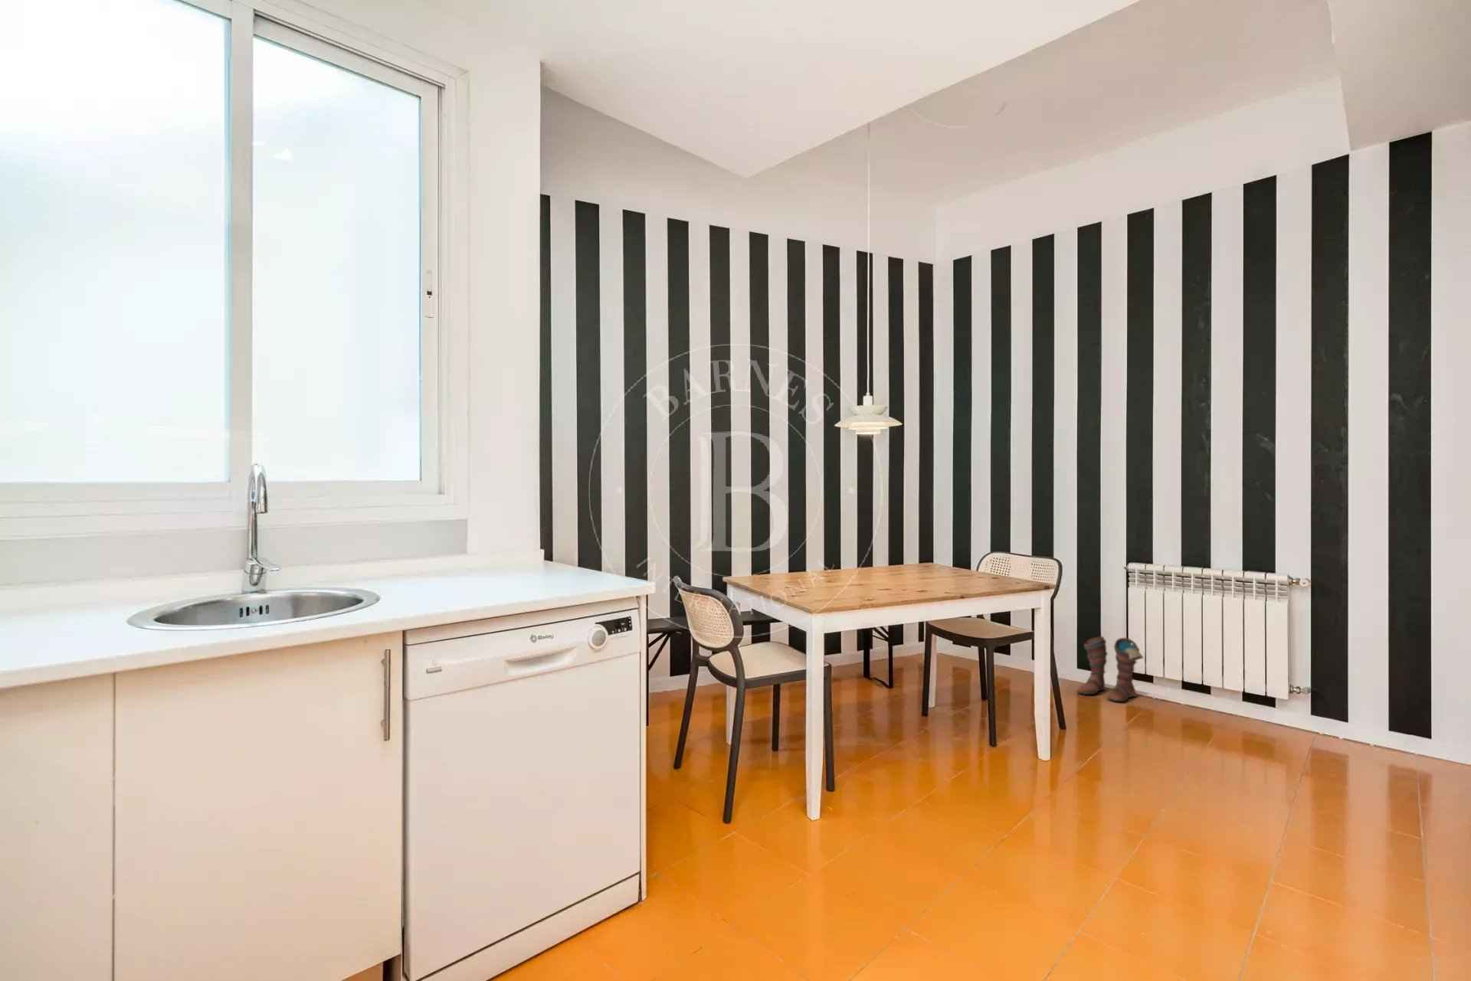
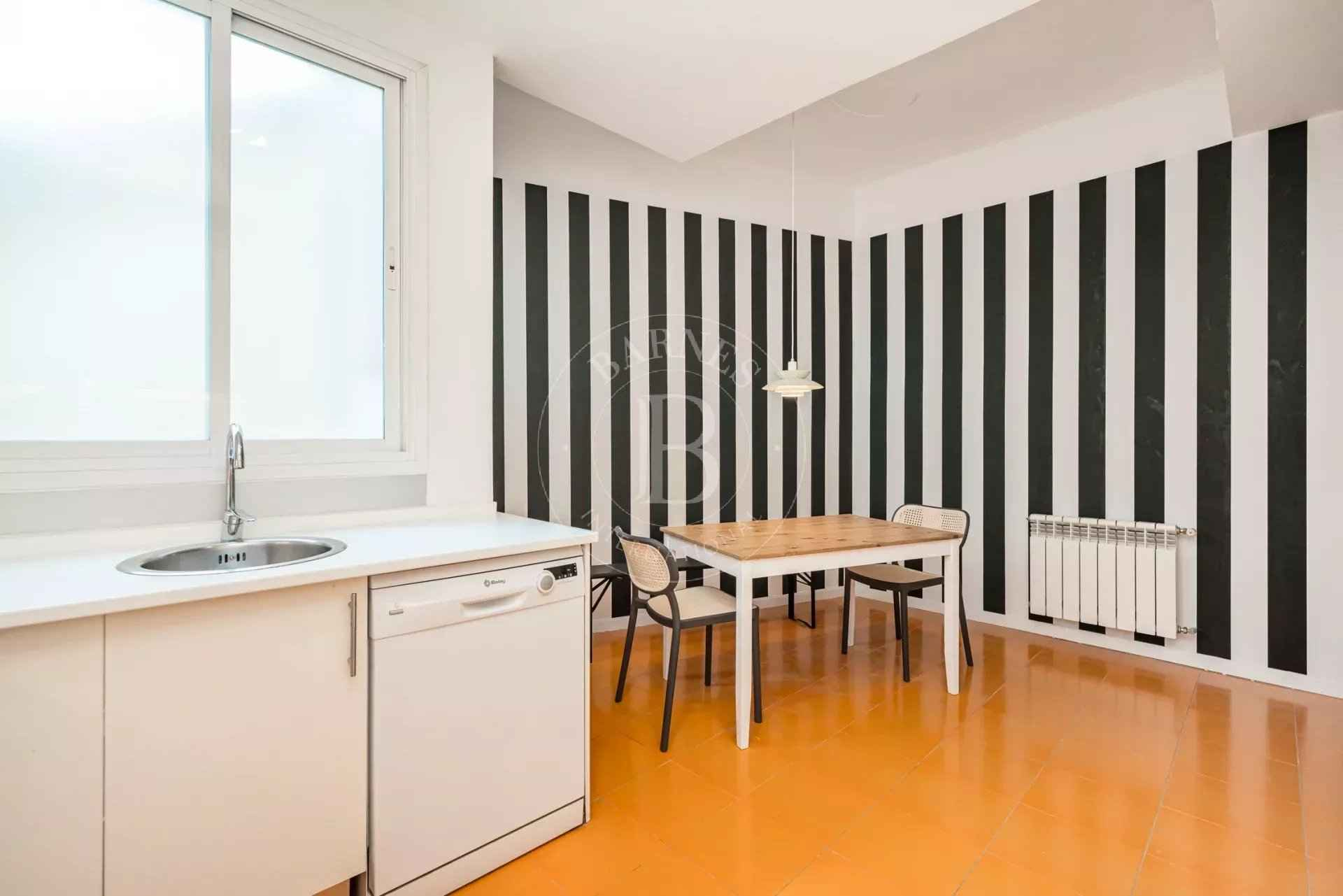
- boots [1077,636,1145,702]
